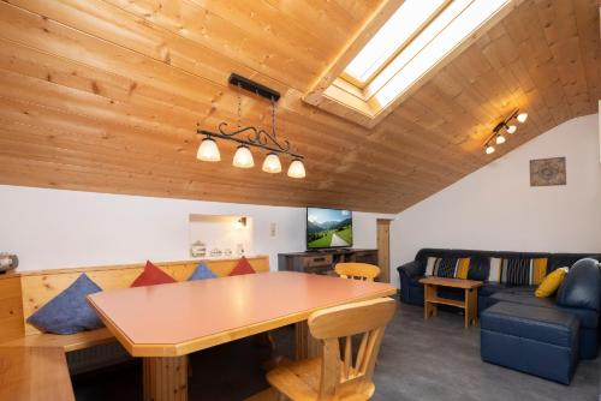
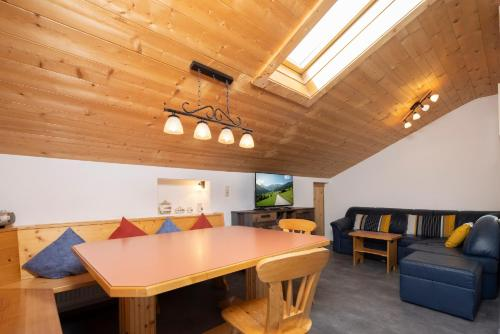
- wall art [529,156,567,188]
